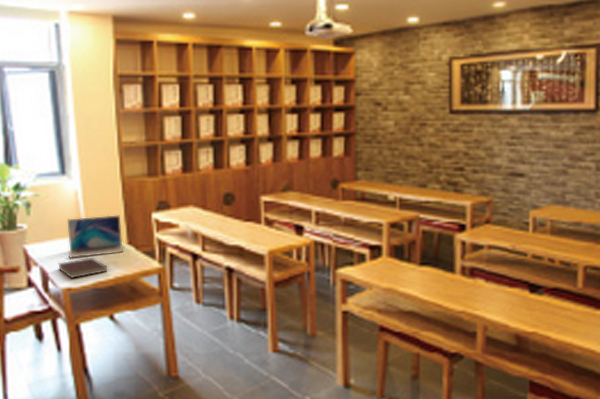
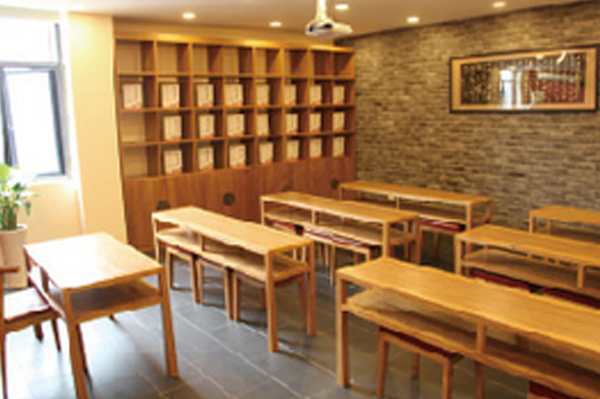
- laptop [67,215,124,259]
- notebook [58,257,108,279]
